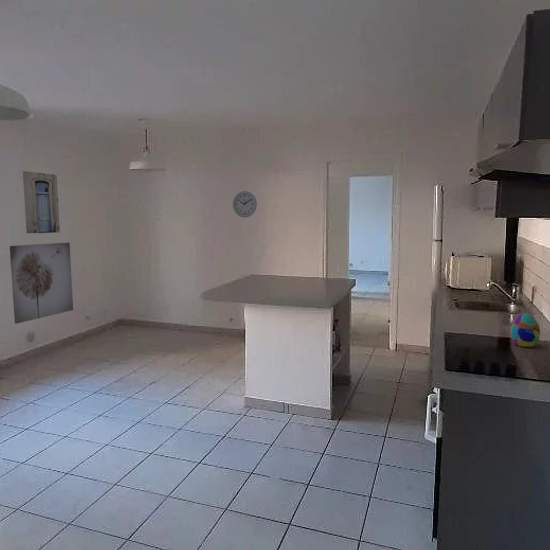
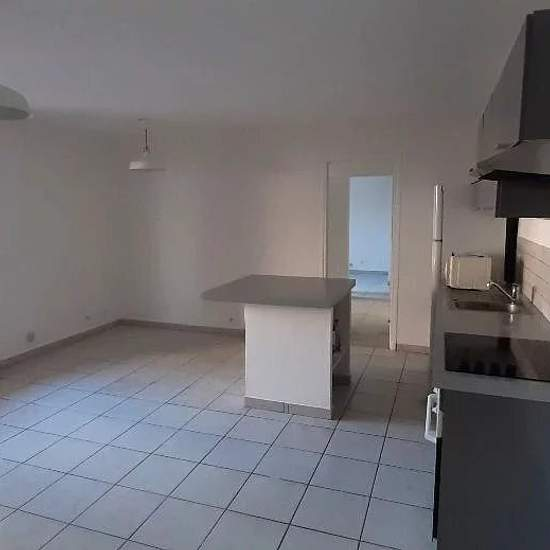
- wall clock [232,190,258,218]
- wall art [22,170,61,234]
- decorative egg [510,312,541,348]
- wall art [9,242,74,325]
